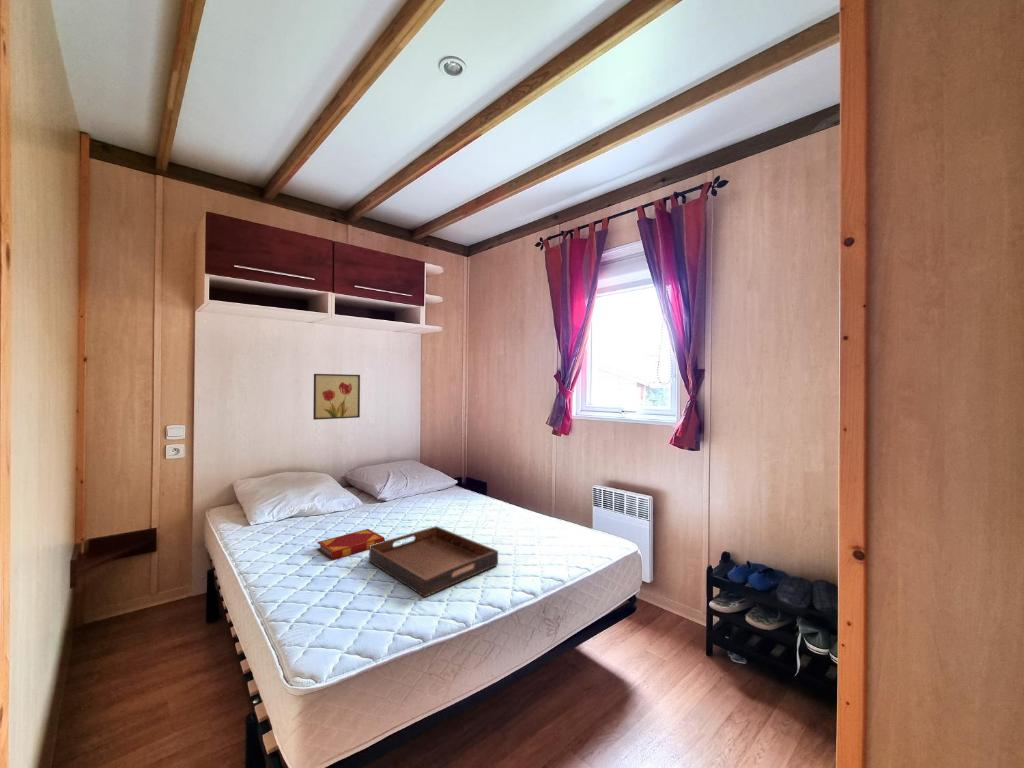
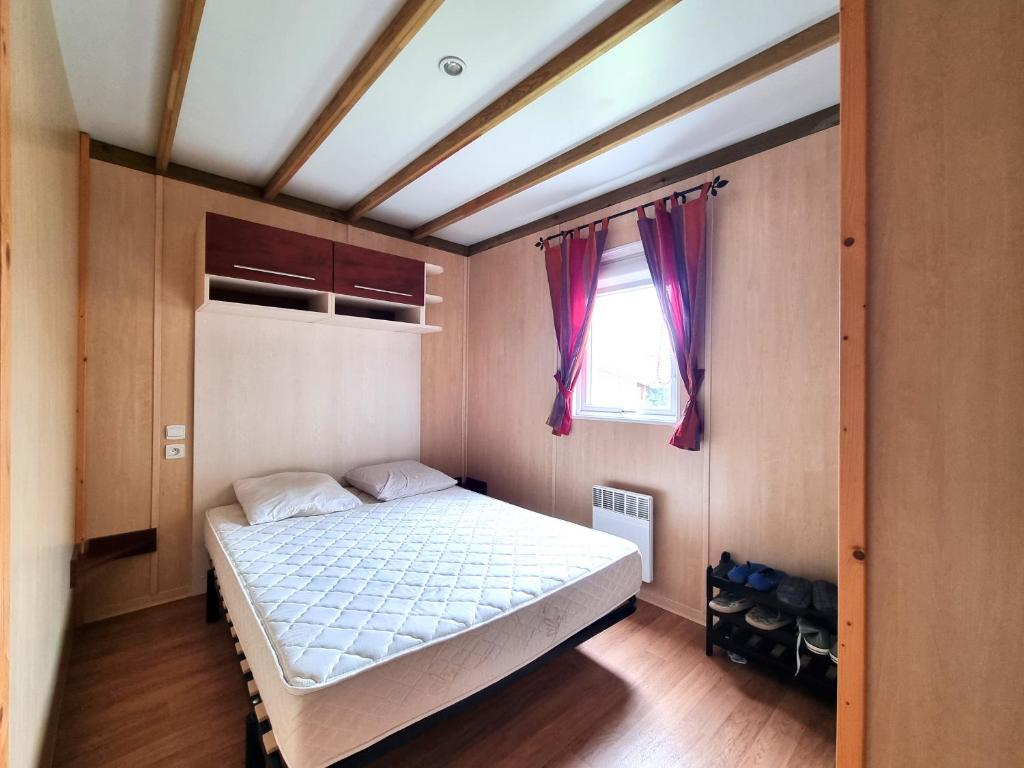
- serving tray [368,525,499,598]
- wall art [312,373,361,421]
- hardback book [316,528,386,561]
